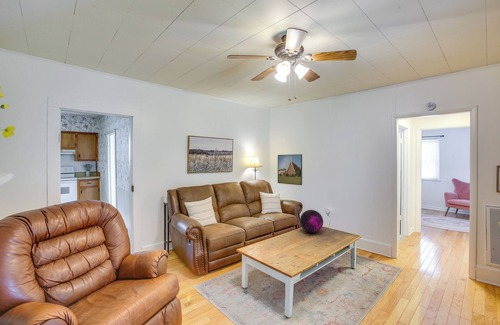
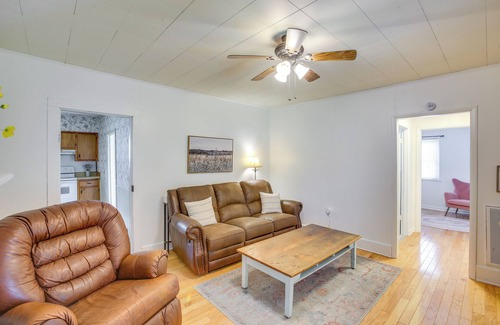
- decorative orb [299,209,324,234]
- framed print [277,153,303,186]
